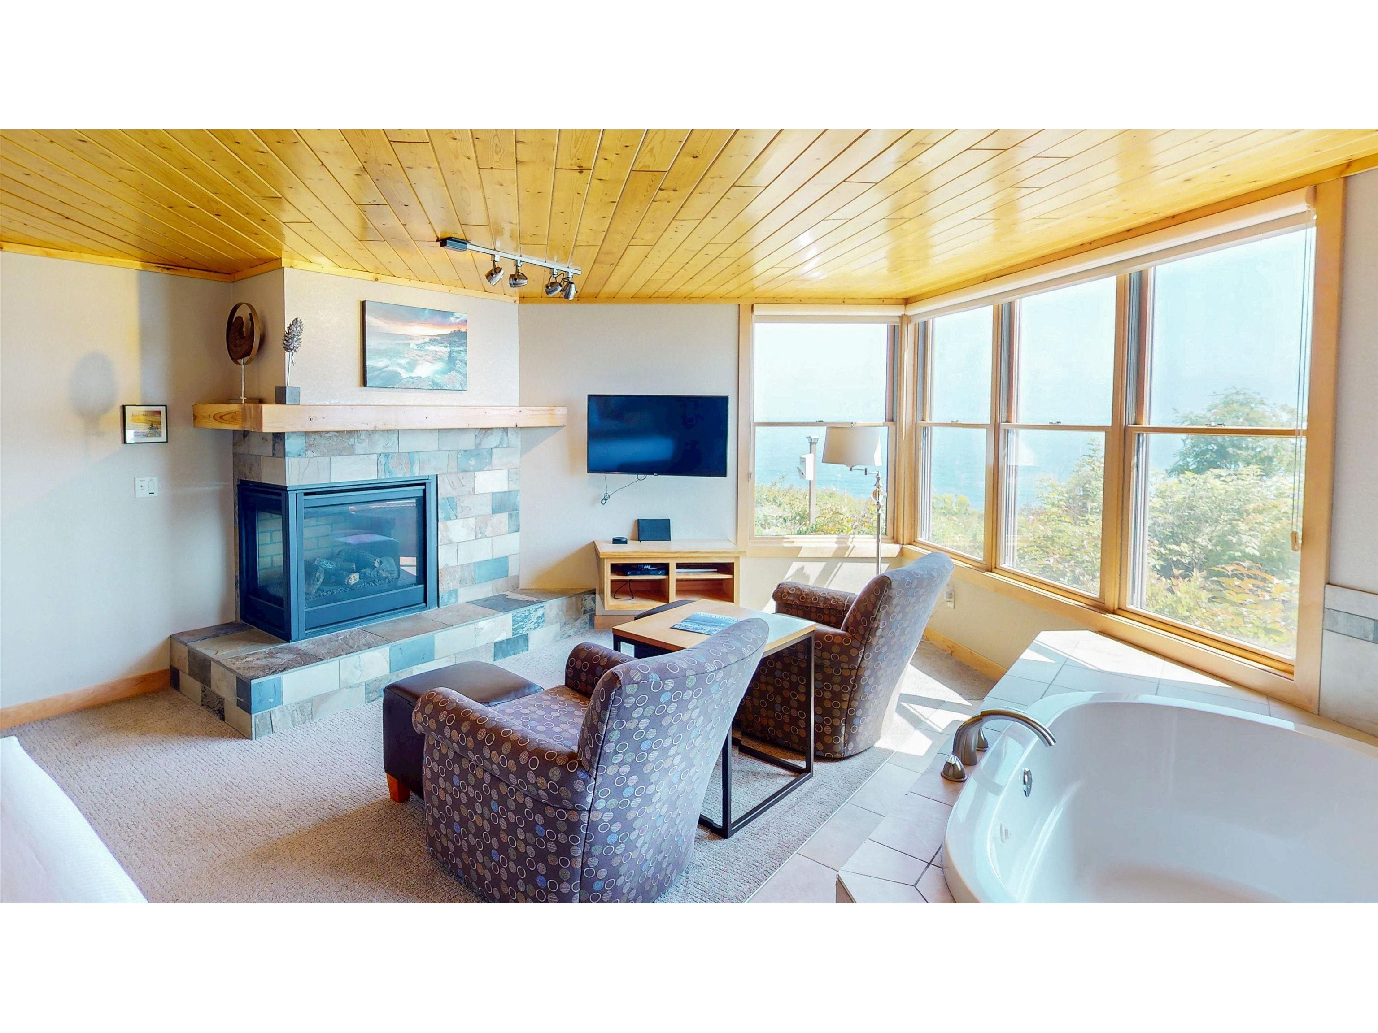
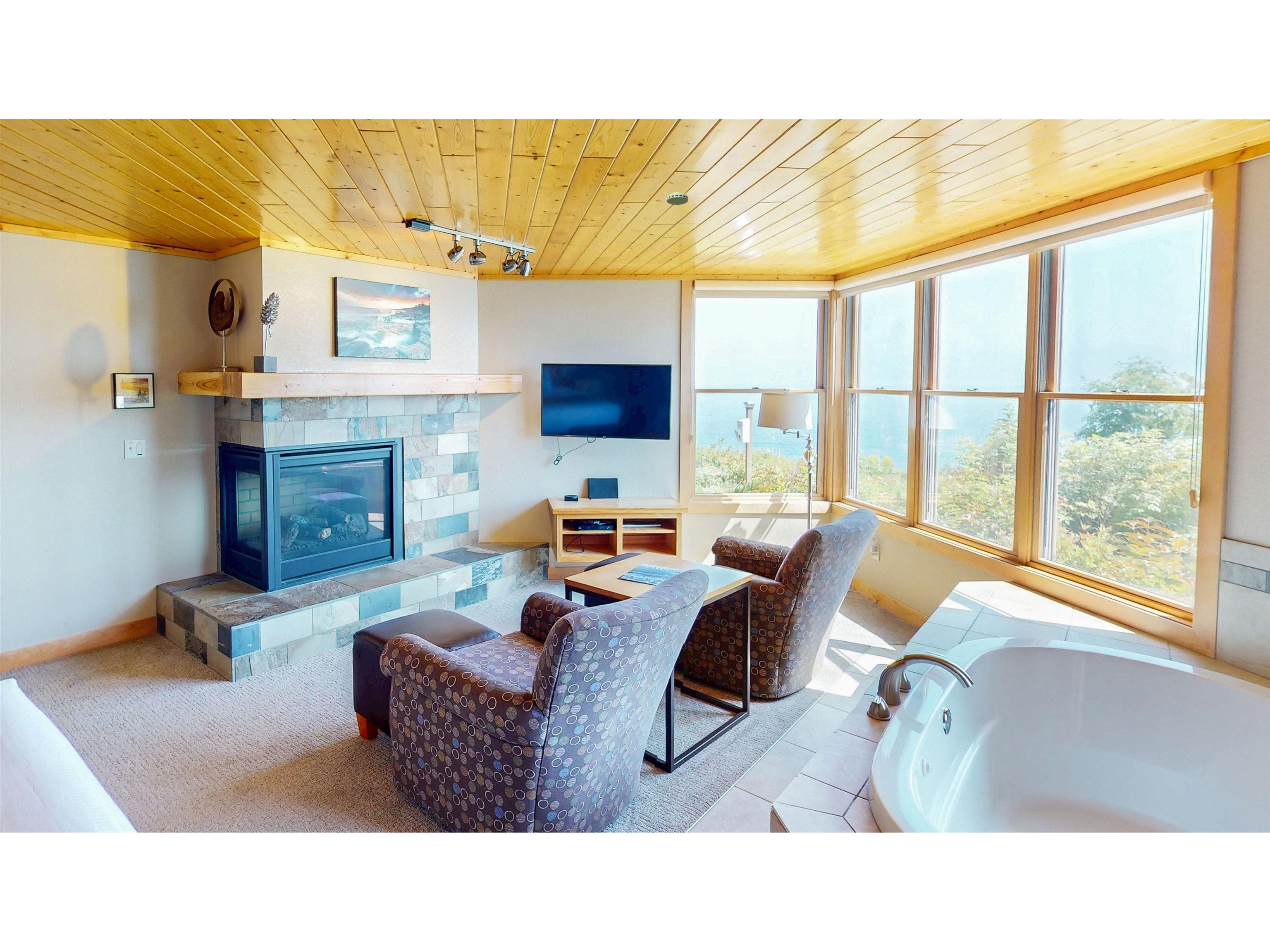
+ smoke detector [666,192,688,205]
